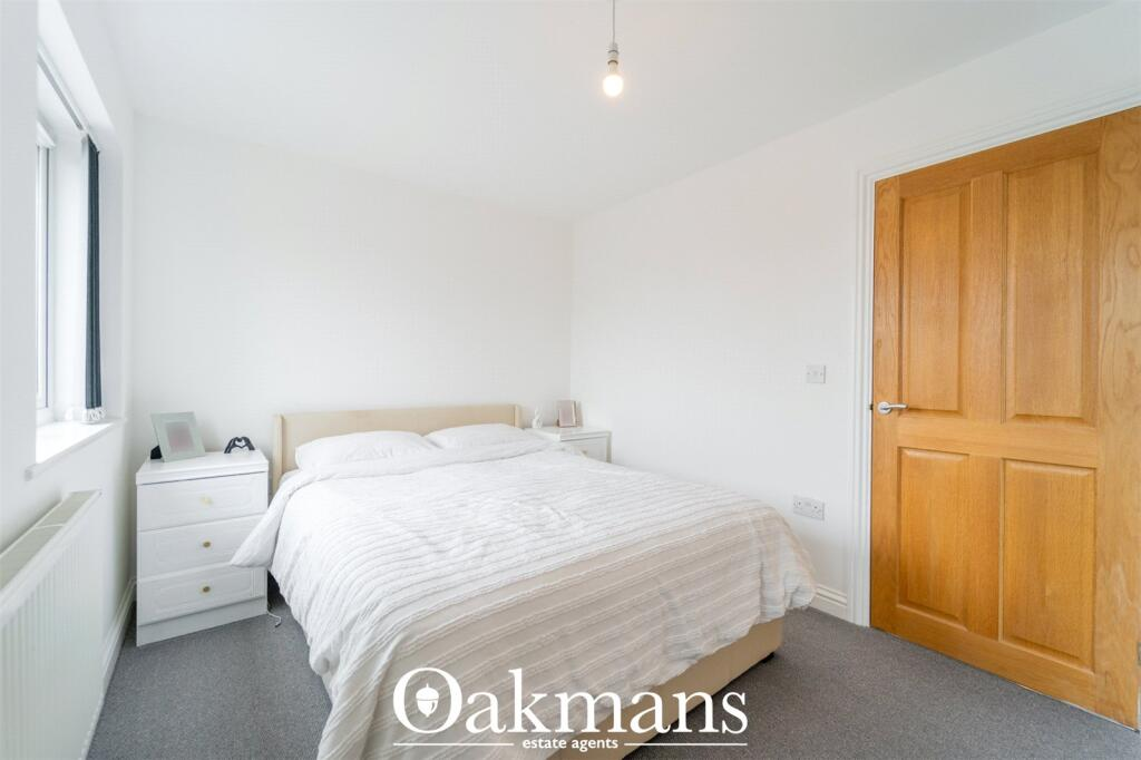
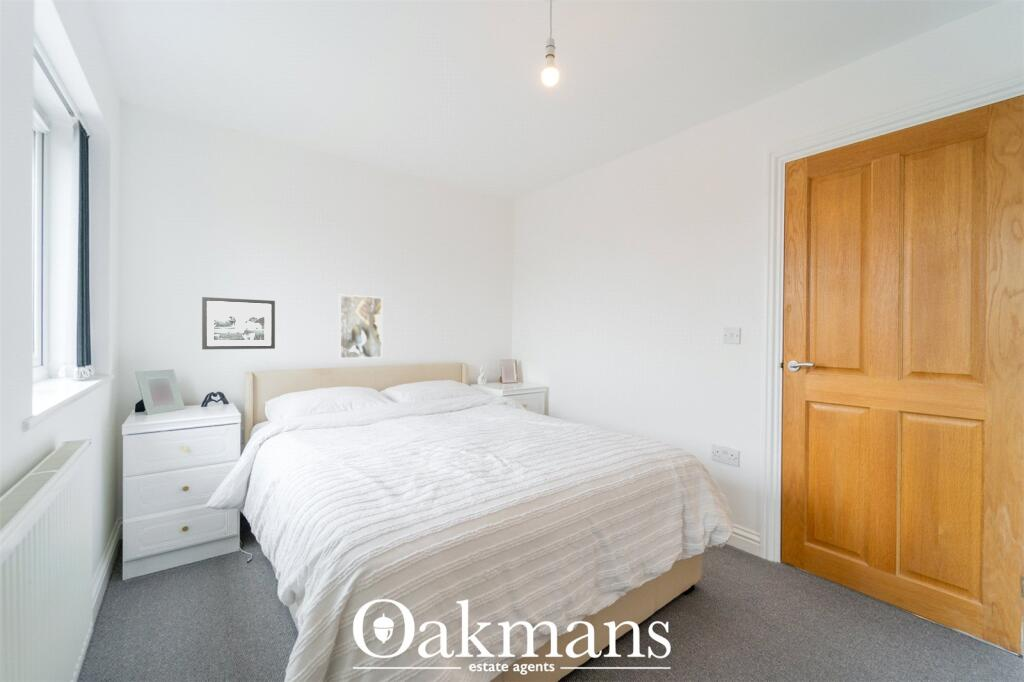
+ picture frame [201,296,276,350]
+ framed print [337,294,383,360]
